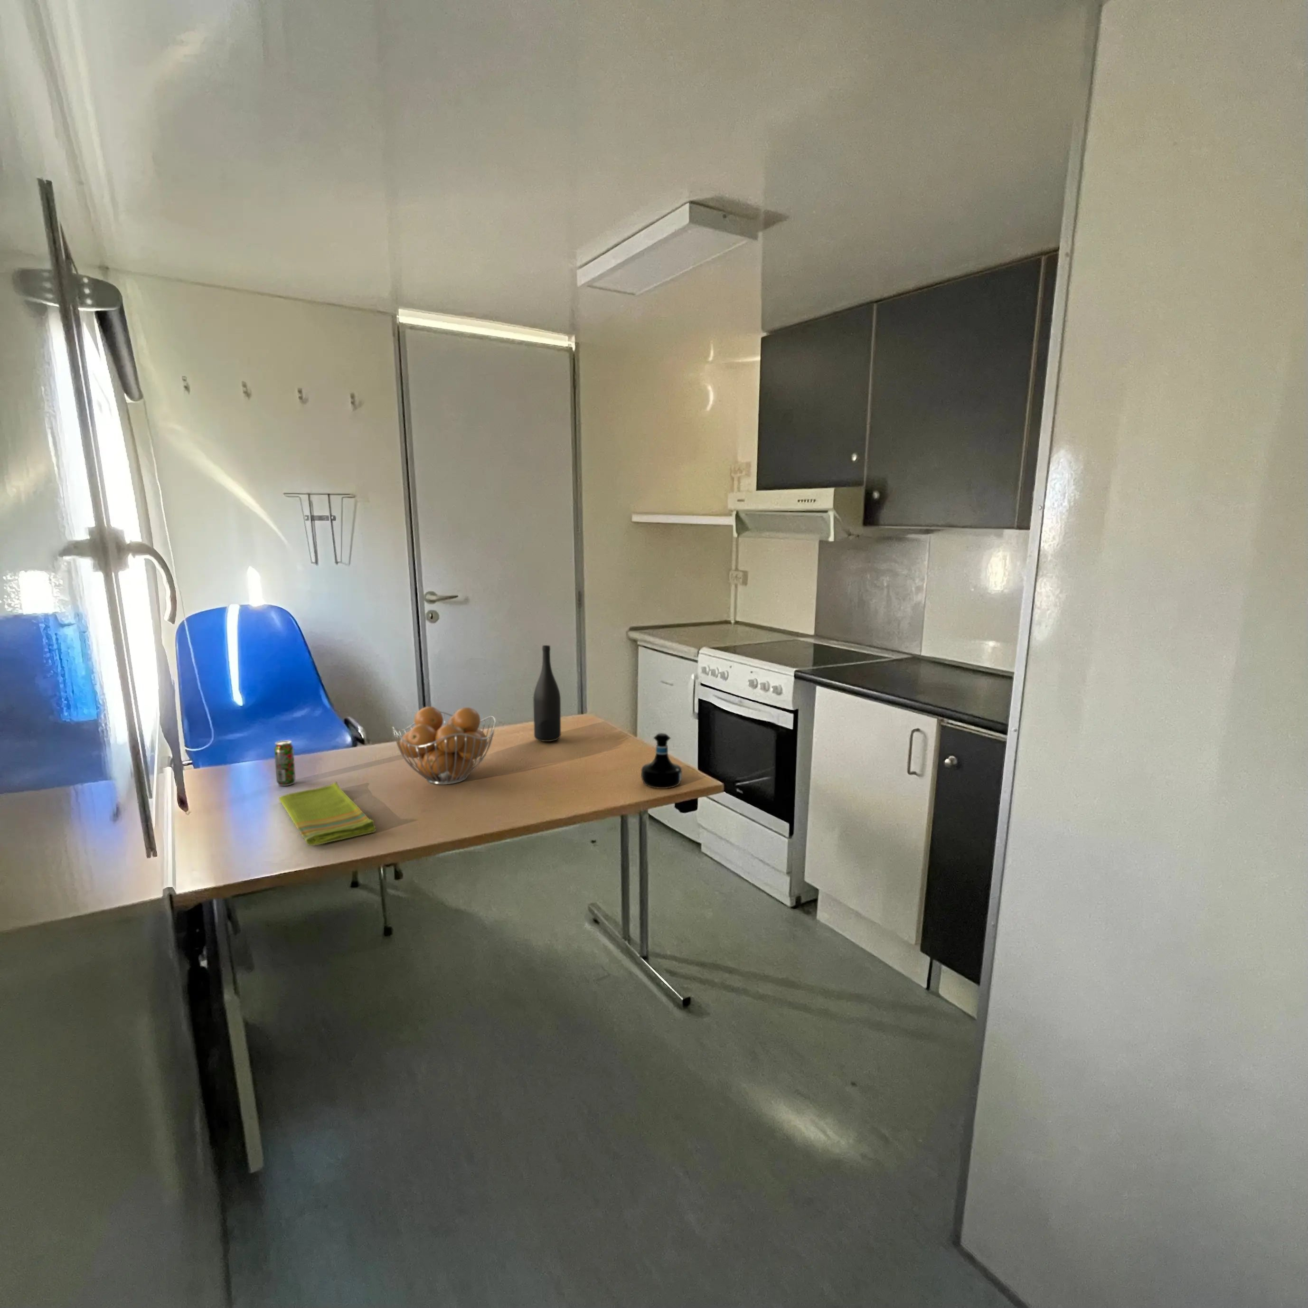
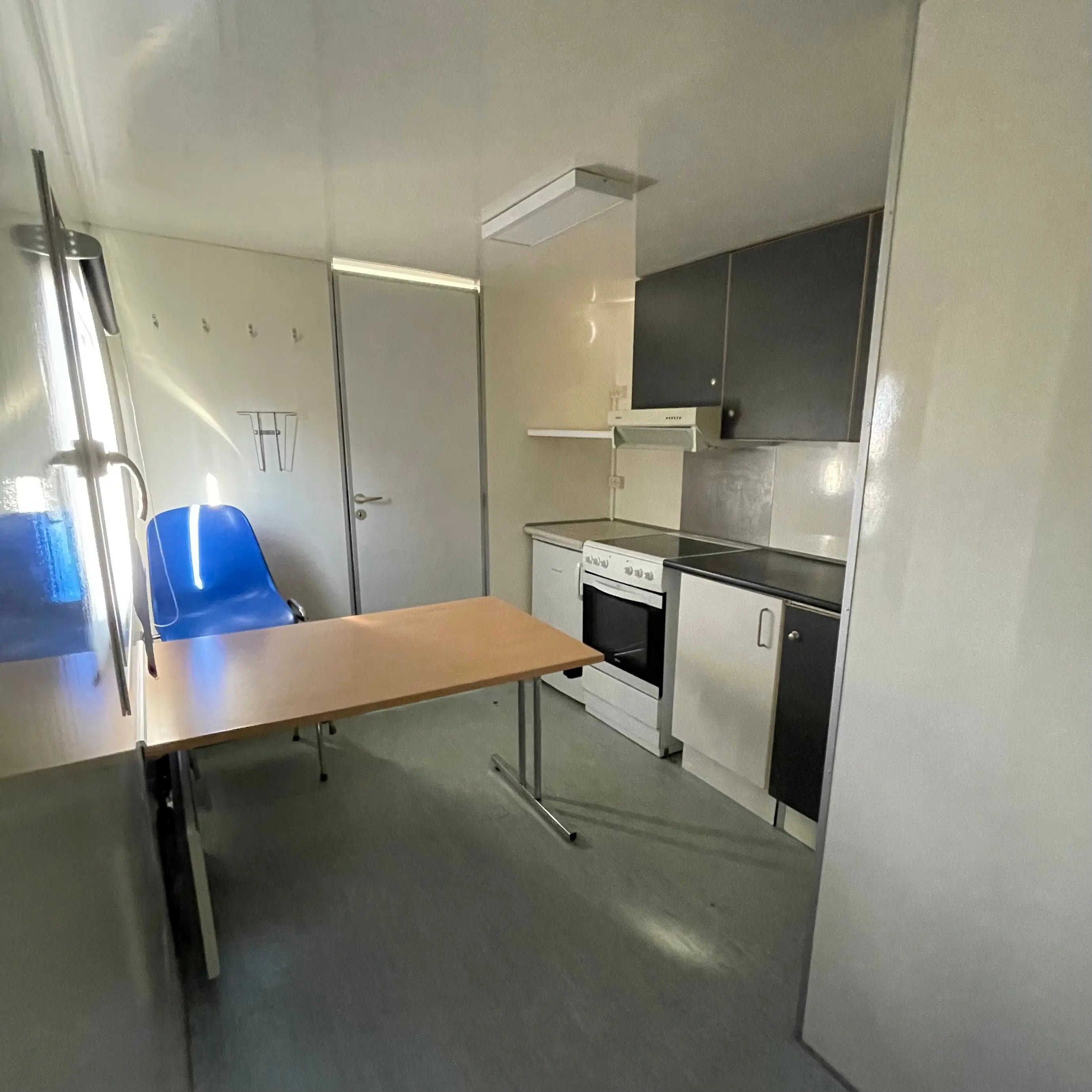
- dish towel [278,781,376,846]
- beverage can [273,740,296,786]
- fruit basket [392,706,496,786]
- tequila bottle [641,733,683,789]
- wine bottle [533,644,562,743]
